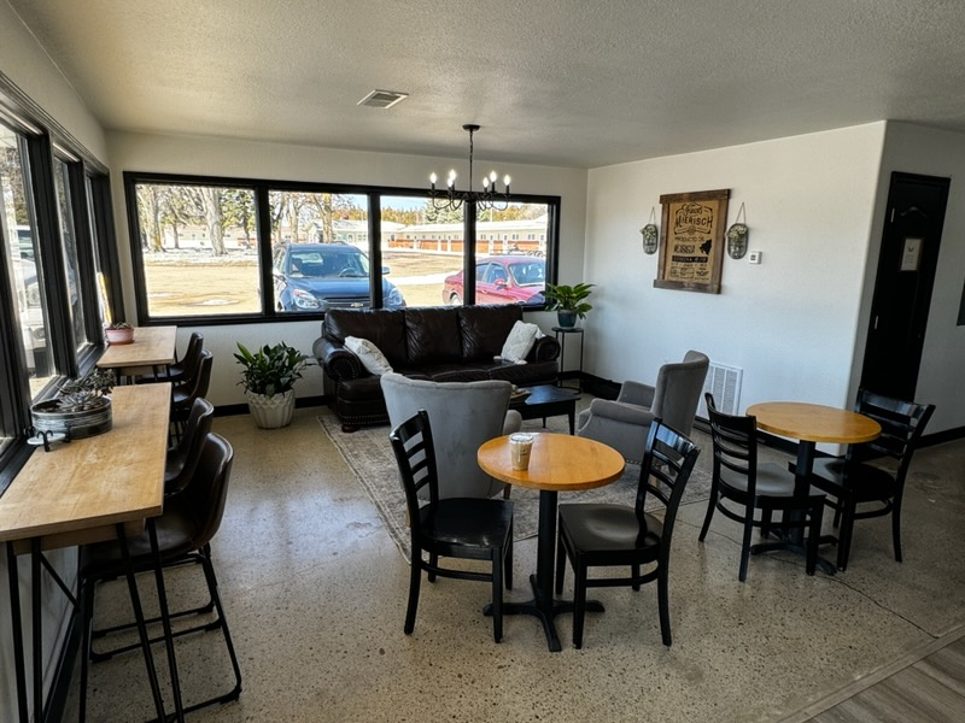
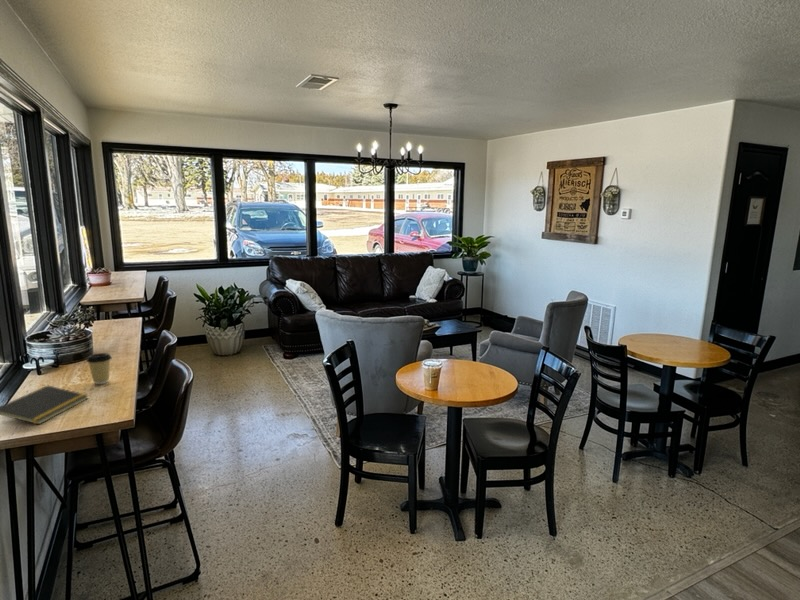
+ notepad [0,384,90,425]
+ coffee cup [85,352,113,385]
